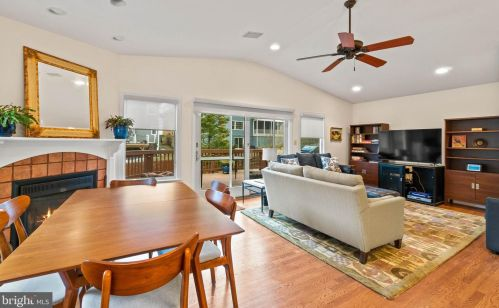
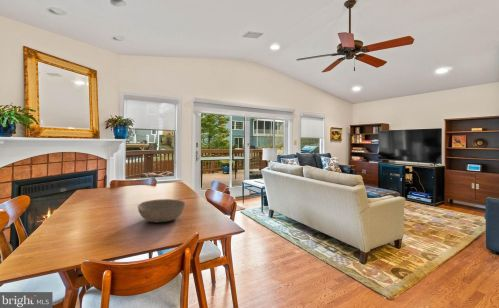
+ bowl [137,198,186,223]
